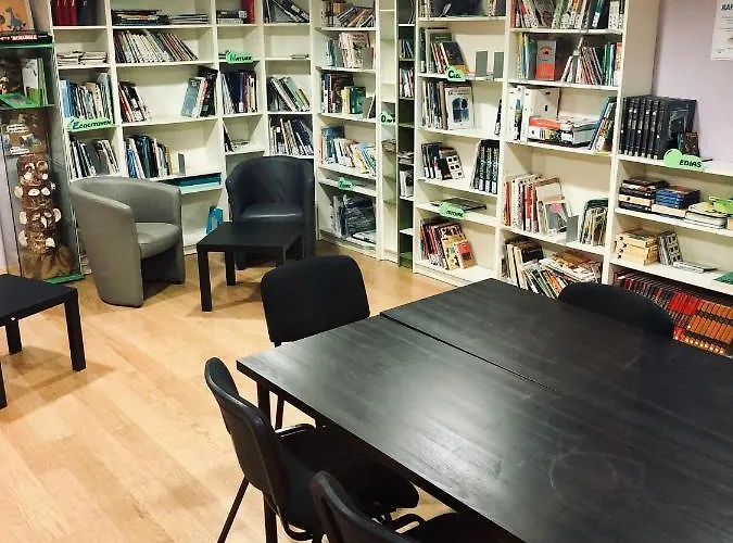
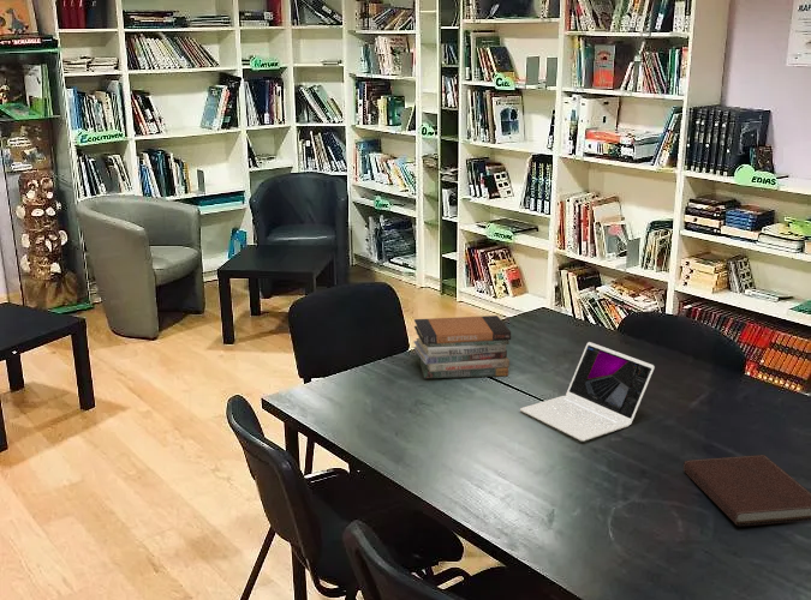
+ notebook [682,454,811,527]
+ book stack [412,314,512,379]
+ laptop [519,341,656,442]
